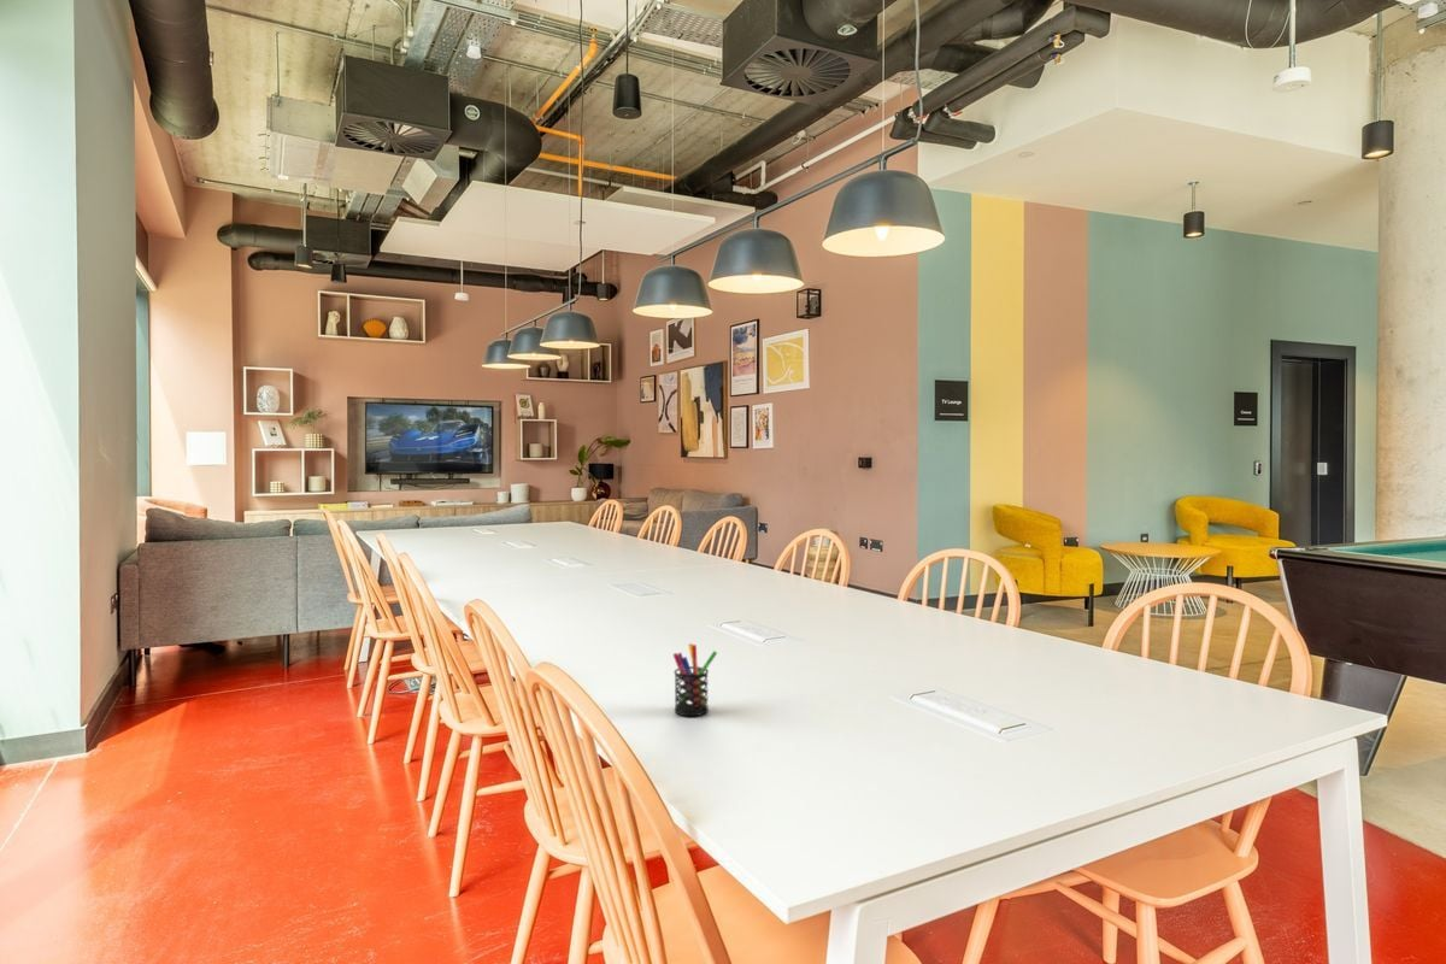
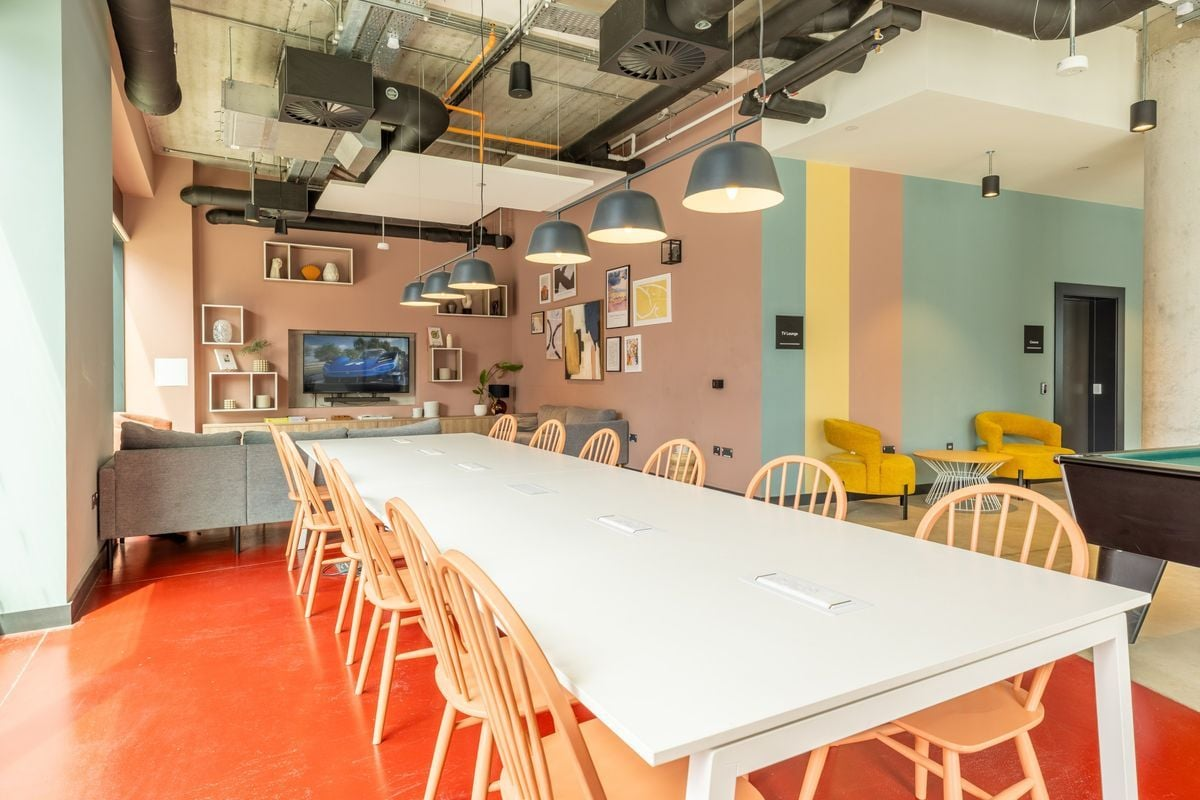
- pen holder [672,642,718,717]
